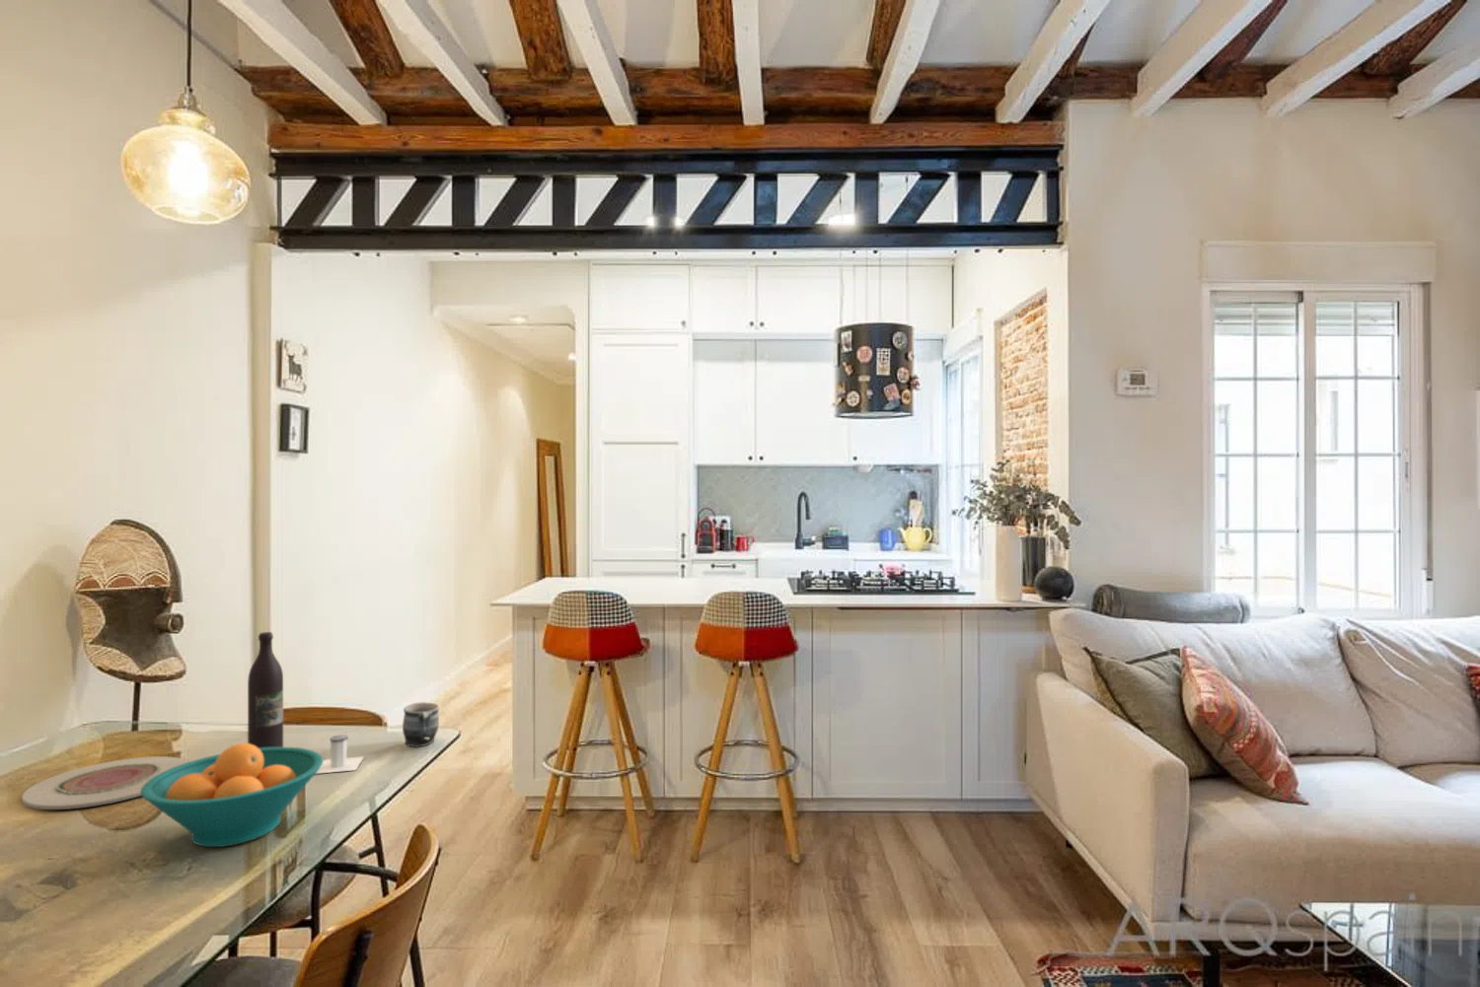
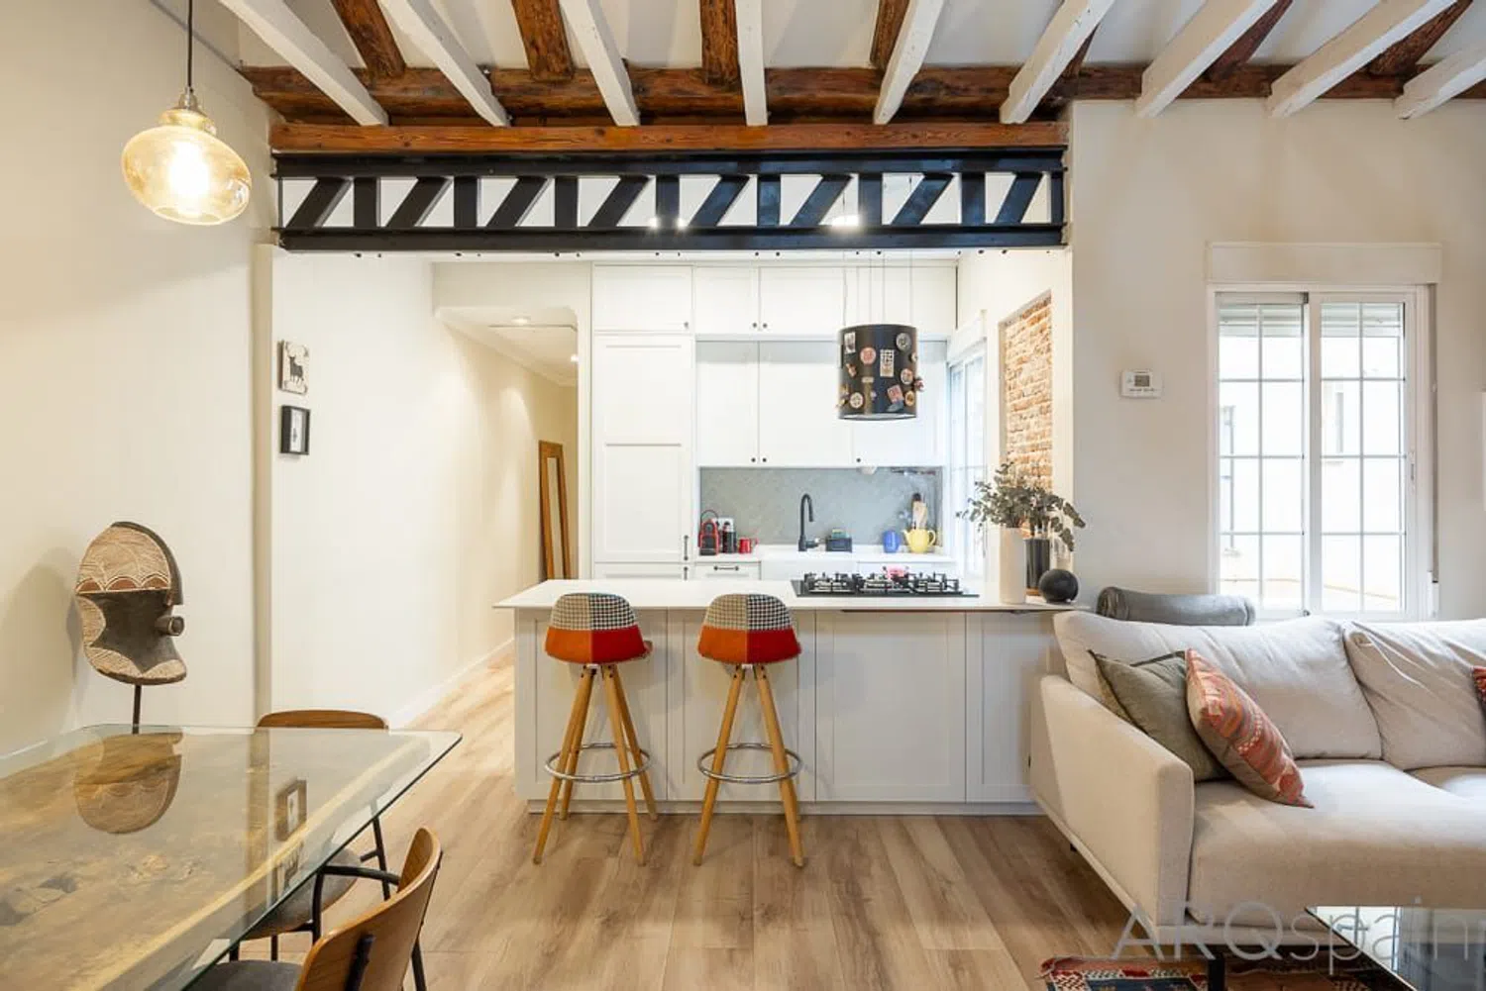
- plate [21,756,190,811]
- salt shaker [316,734,365,776]
- fruit bowl [141,742,324,848]
- wine bottle [247,631,284,748]
- mug [401,701,440,748]
